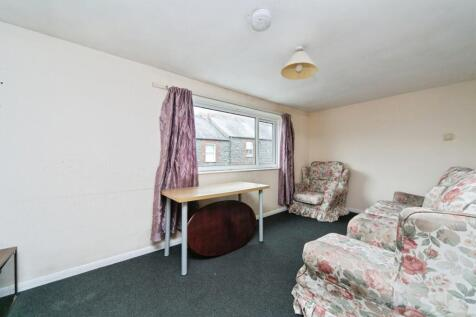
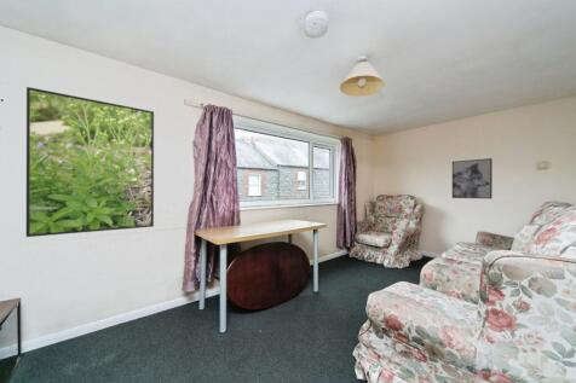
+ wall art [451,157,494,199]
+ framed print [25,86,155,238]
